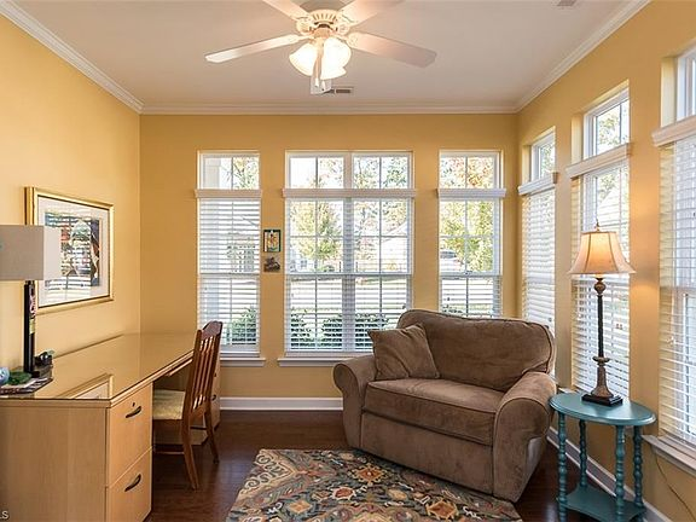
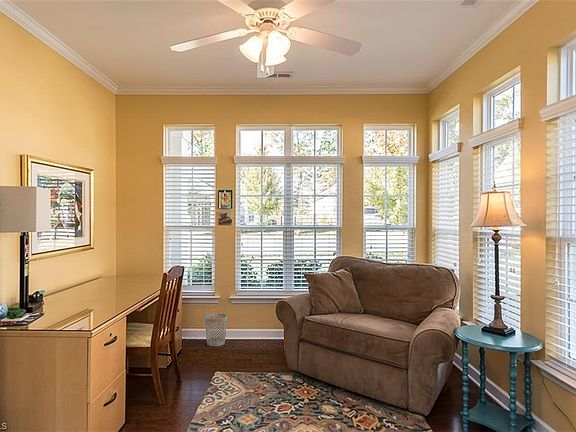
+ wastebasket [204,312,228,347]
